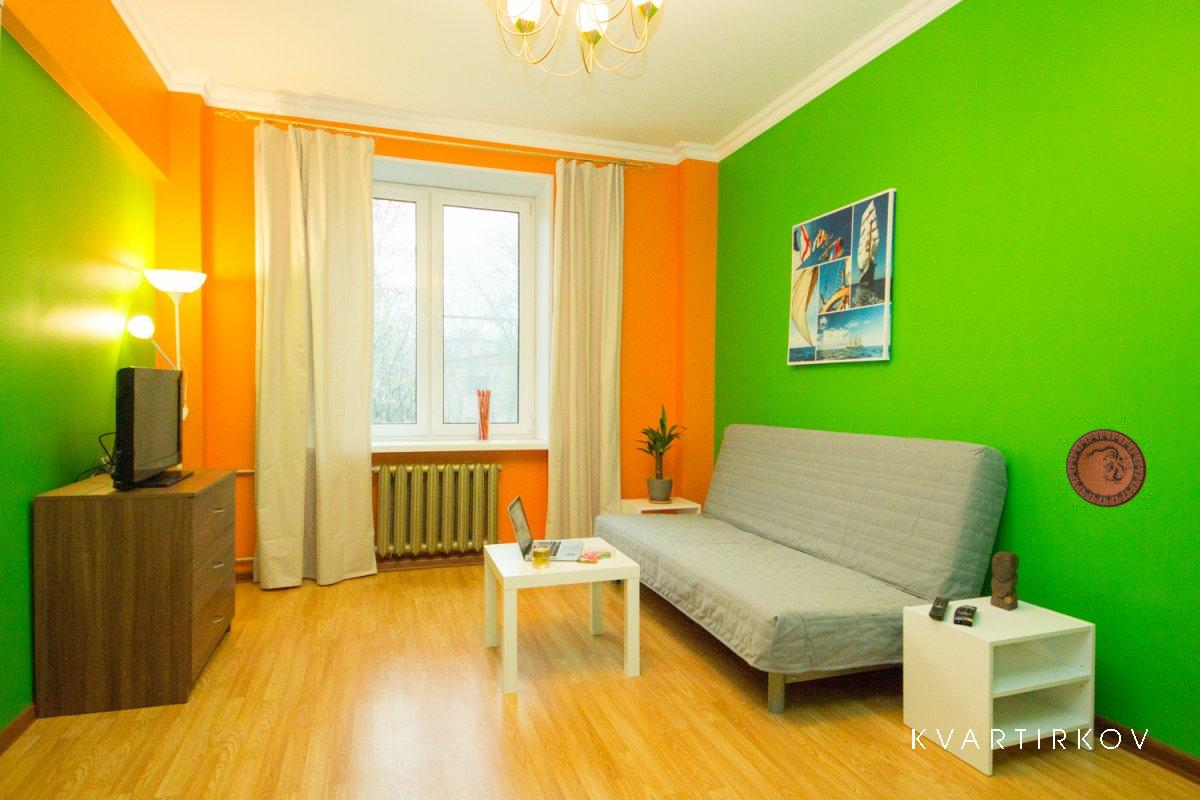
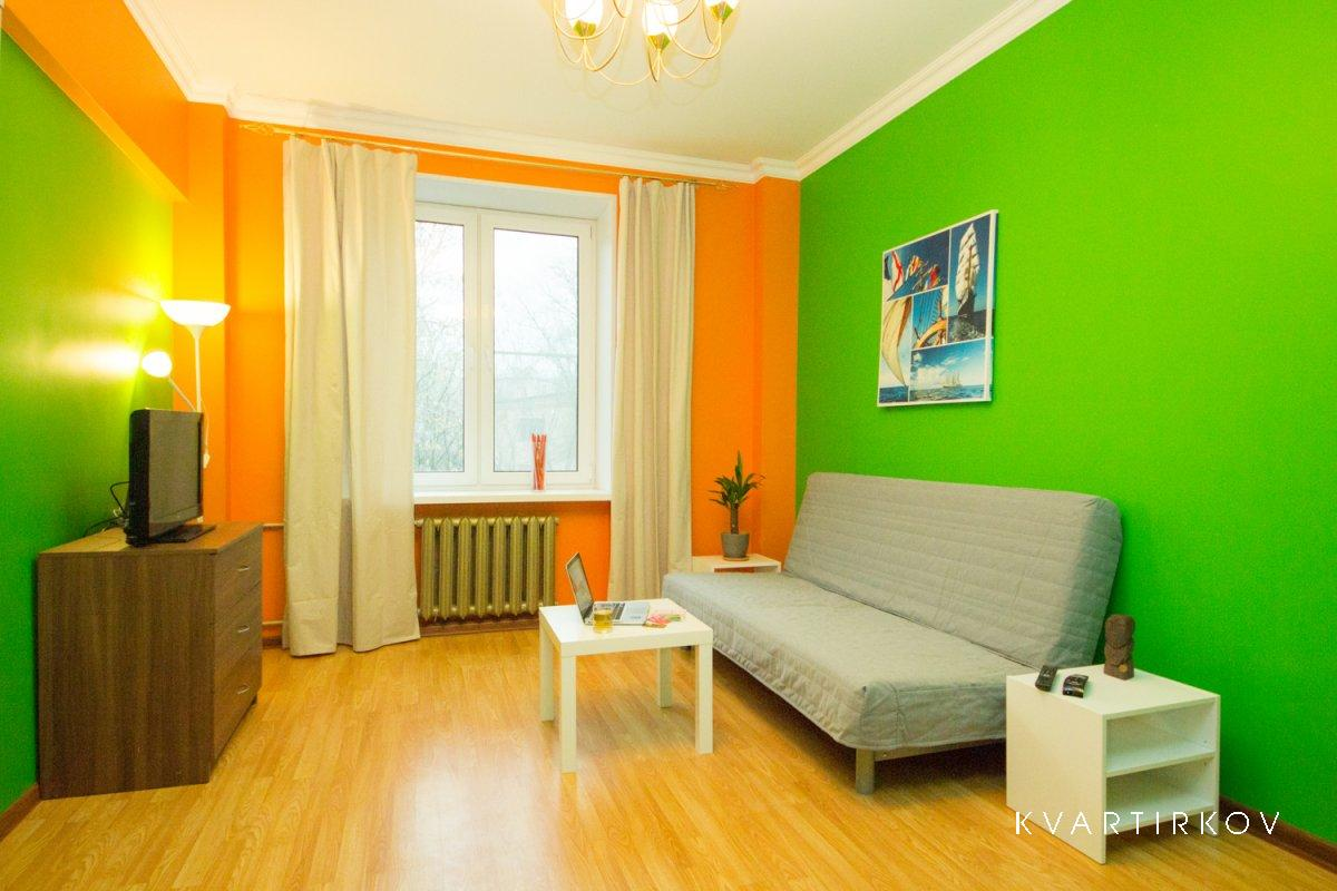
- decorative plate [1065,428,1148,509]
